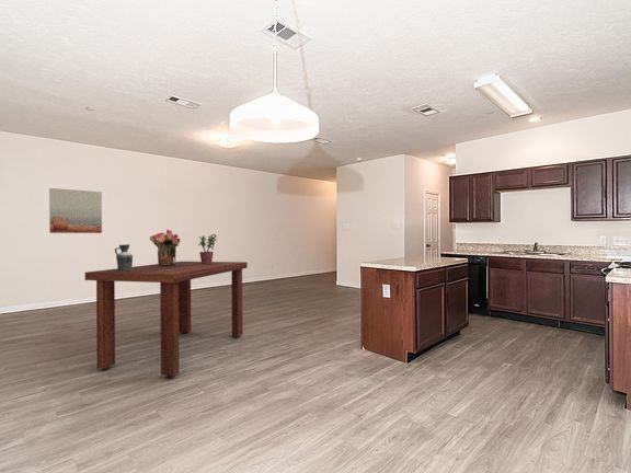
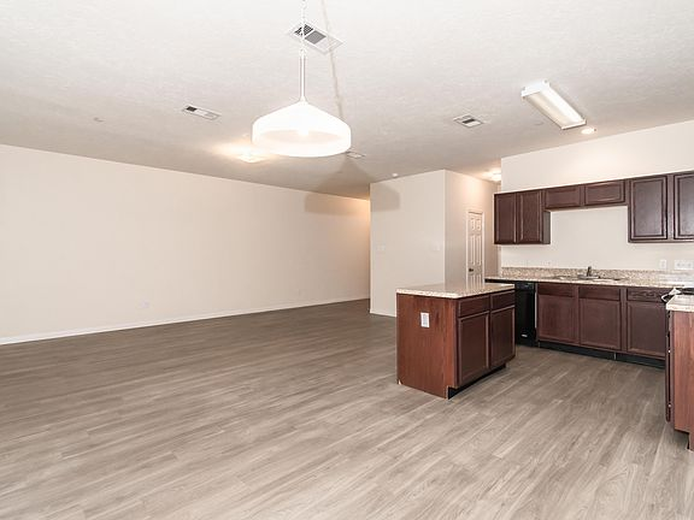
- bouquet [148,229,181,266]
- potted plant [197,233,218,264]
- wall art [48,187,103,234]
- dining table [84,261,249,379]
- ceramic jug [114,243,134,272]
